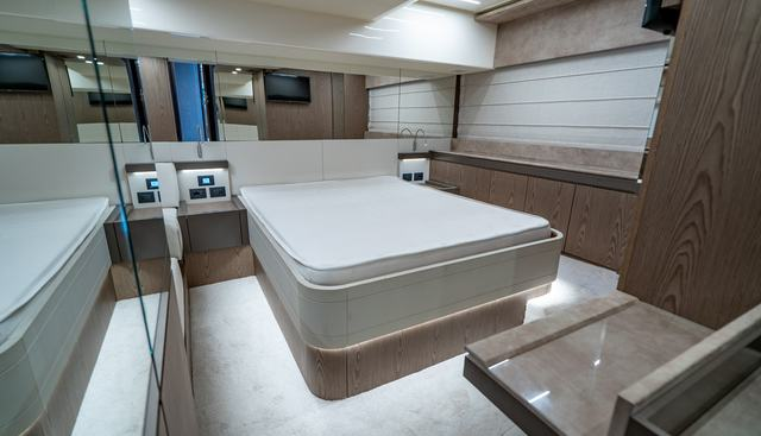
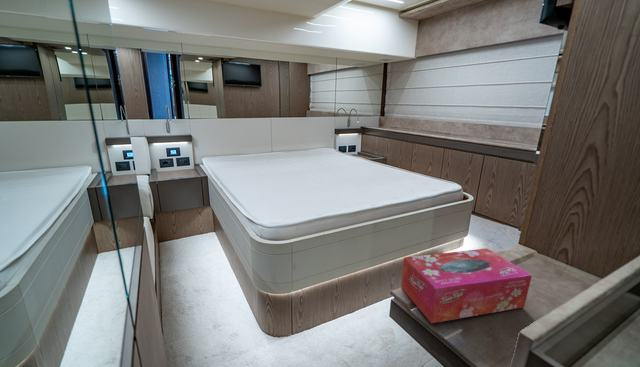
+ tissue box [400,247,533,324]
